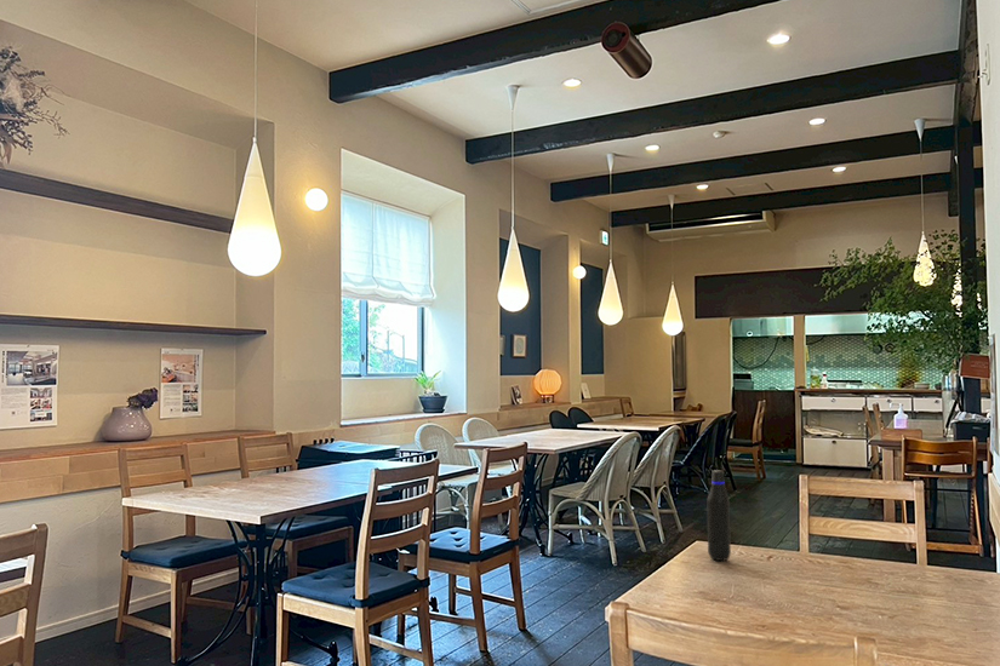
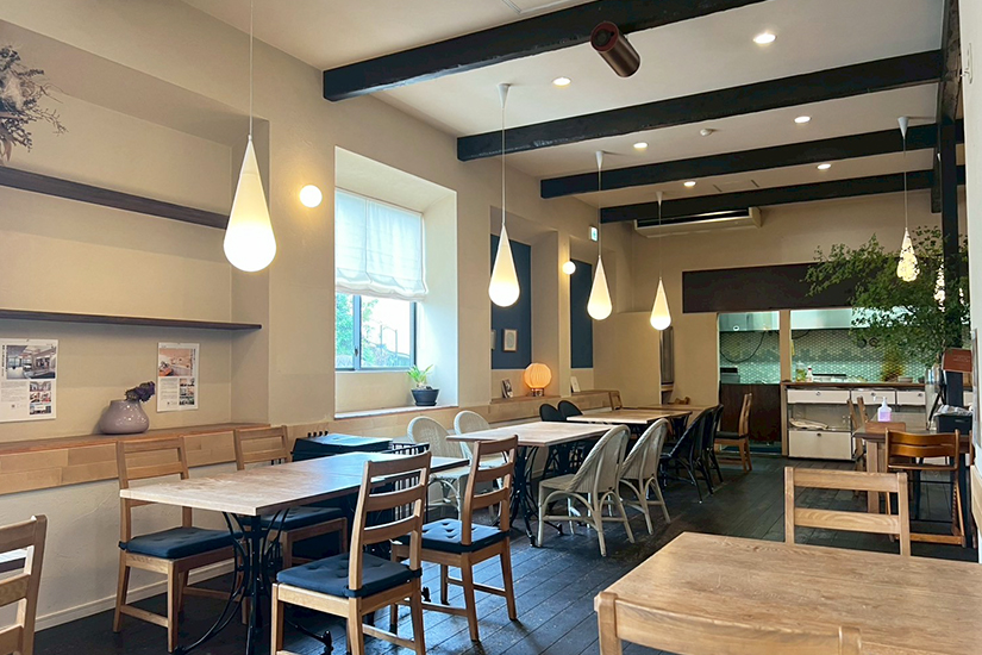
- water bottle [707,469,732,562]
